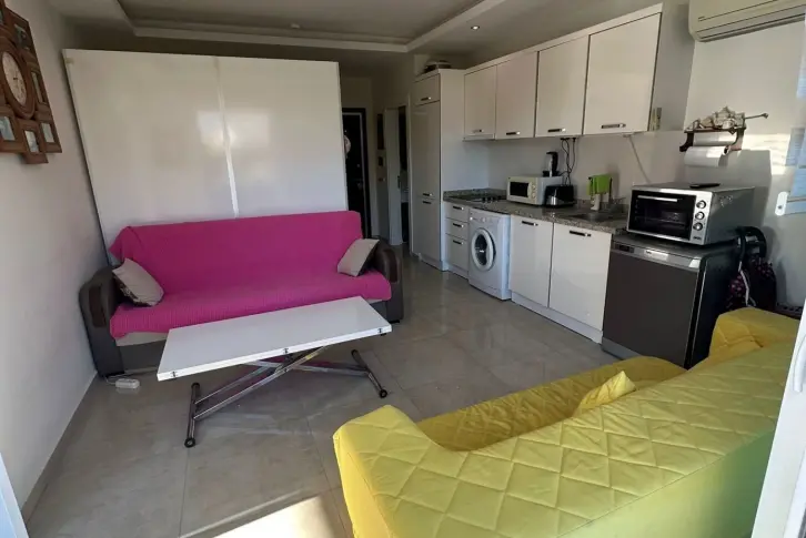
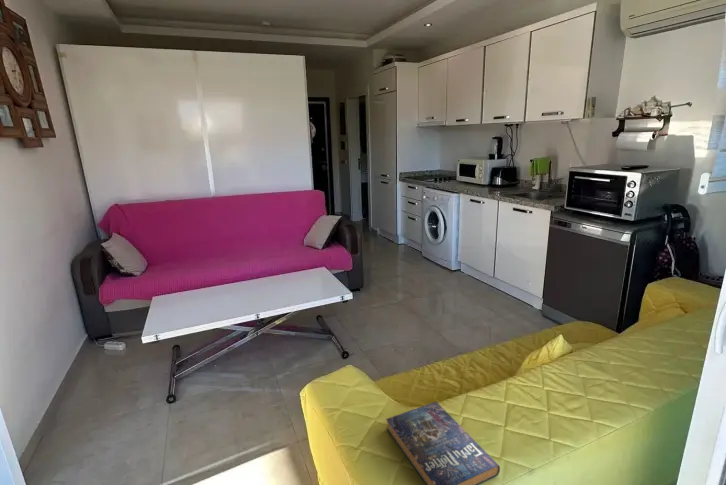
+ book [385,401,501,485]
